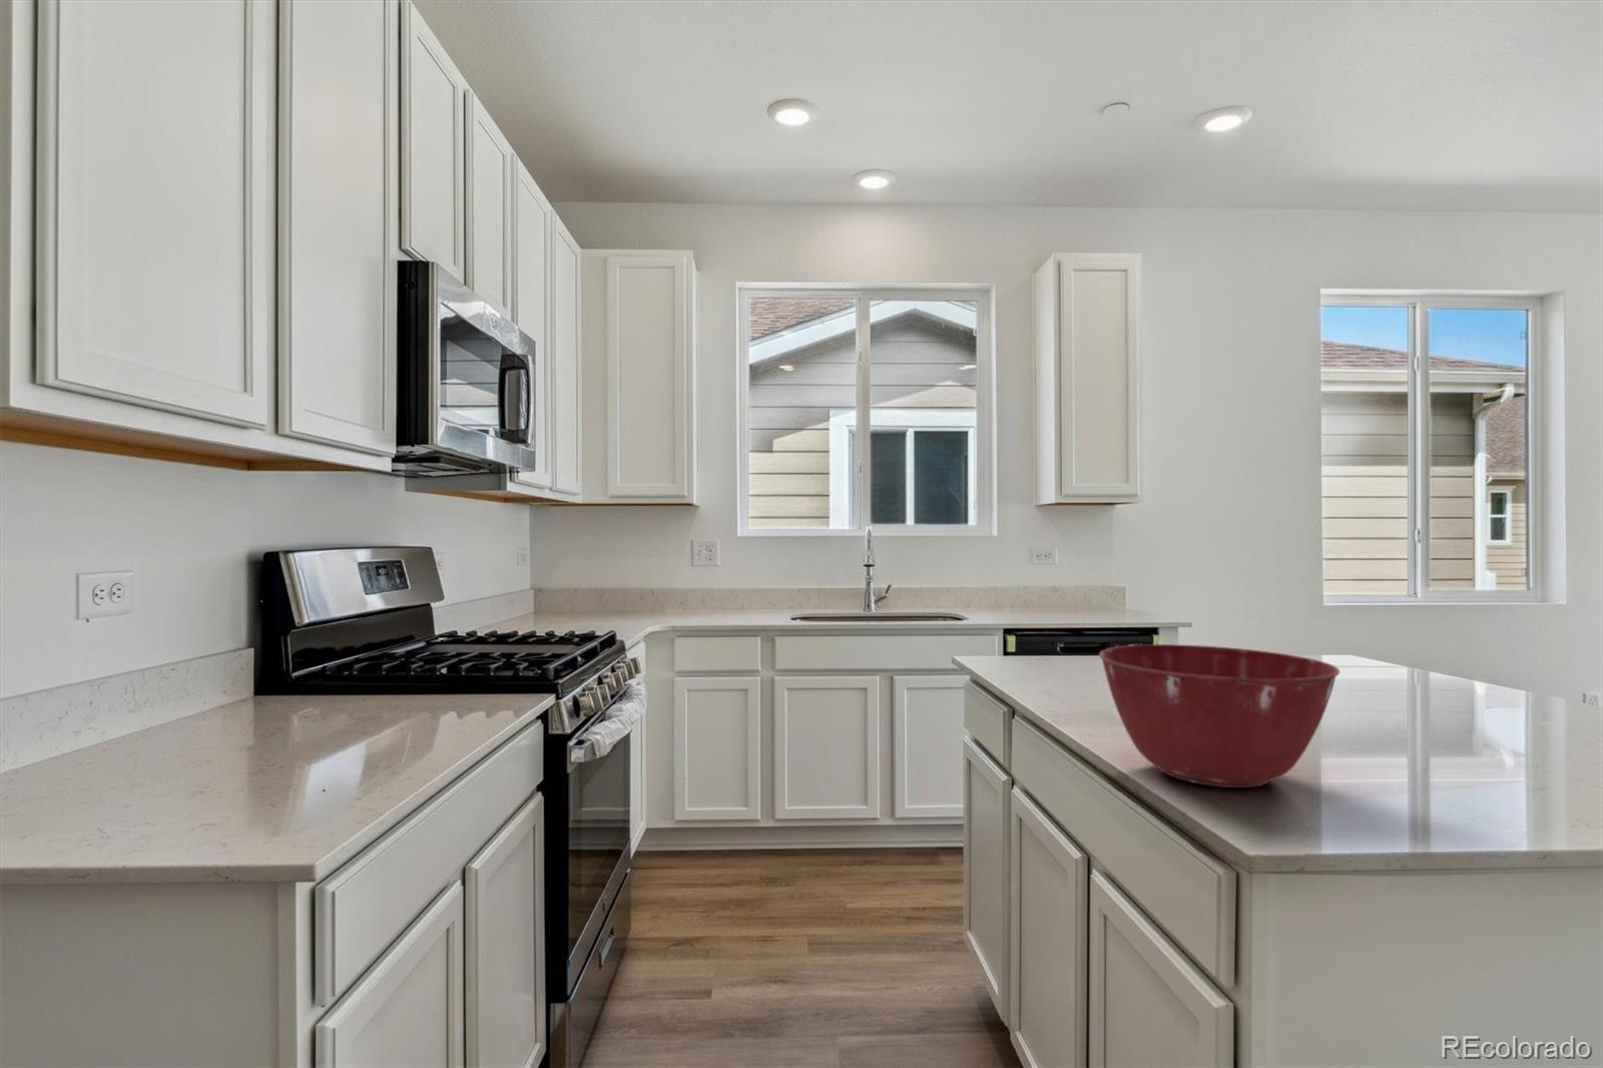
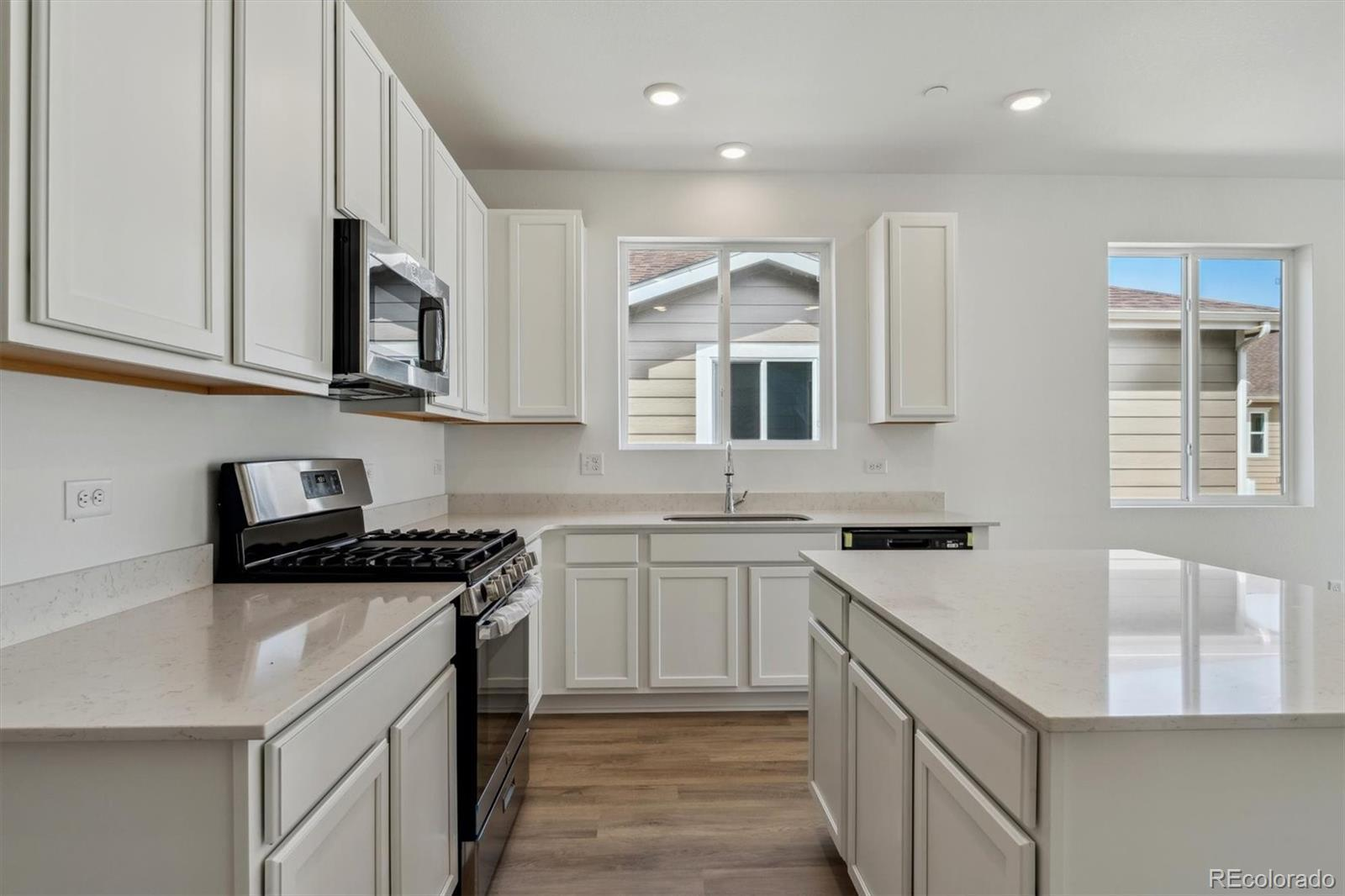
- mixing bowl [1098,644,1341,788]
